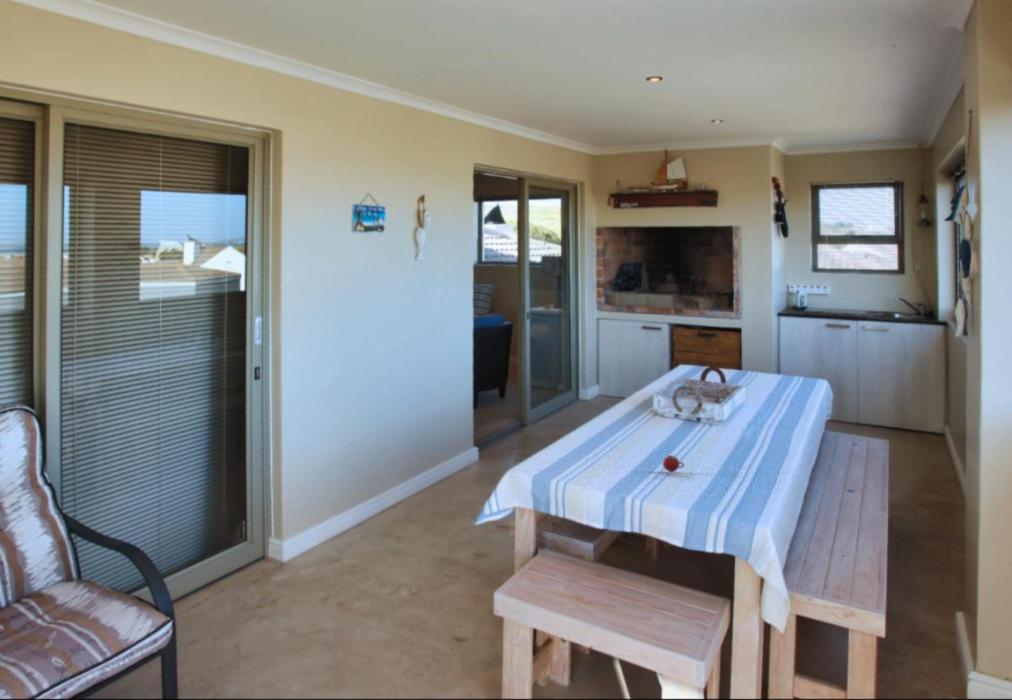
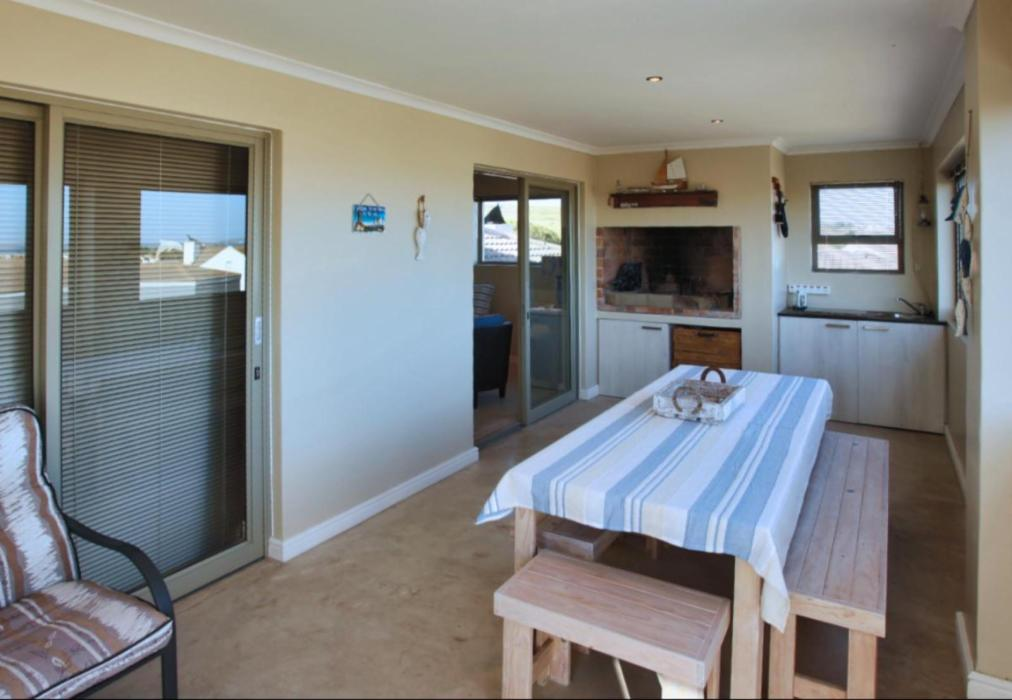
- mug [662,454,695,478]
